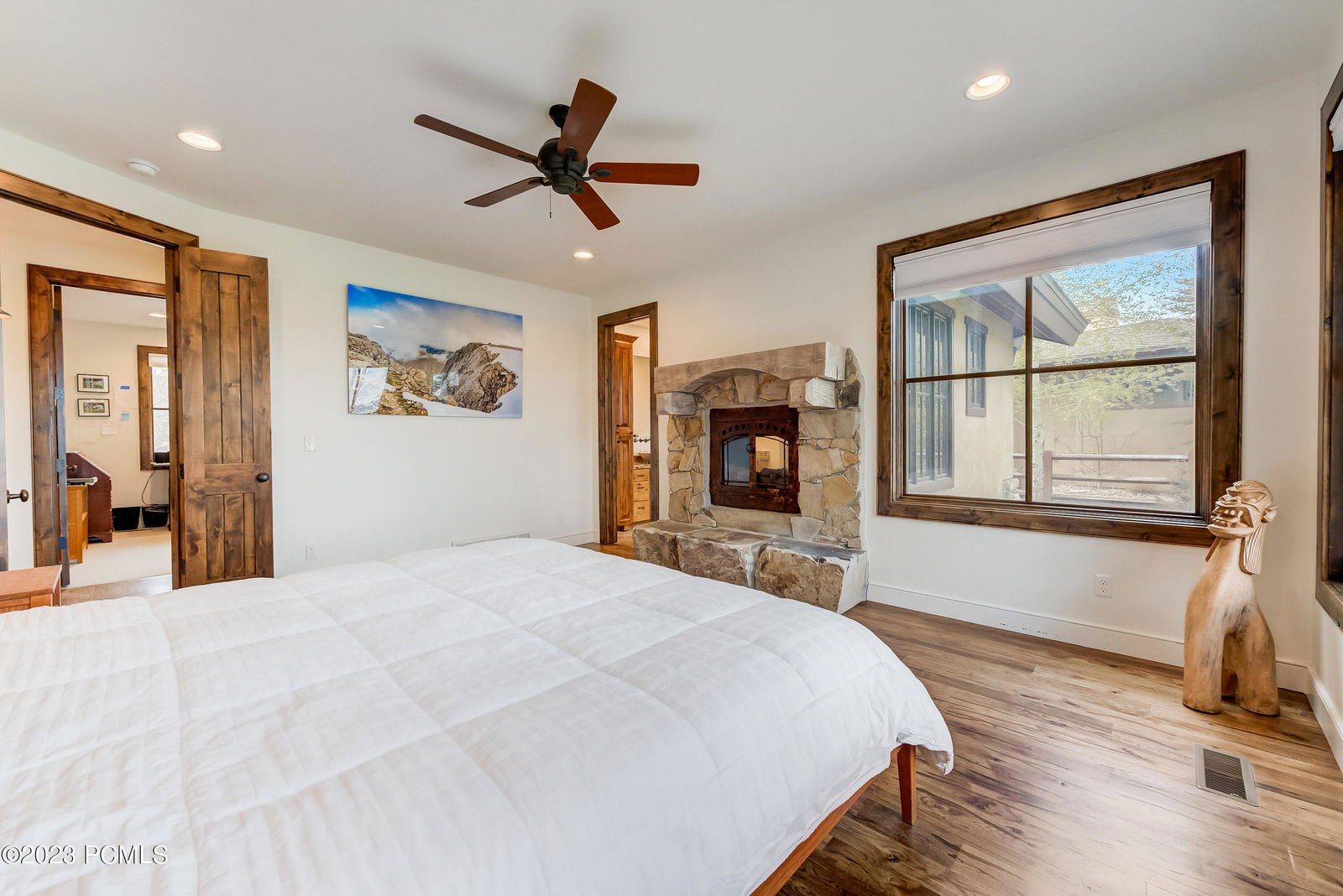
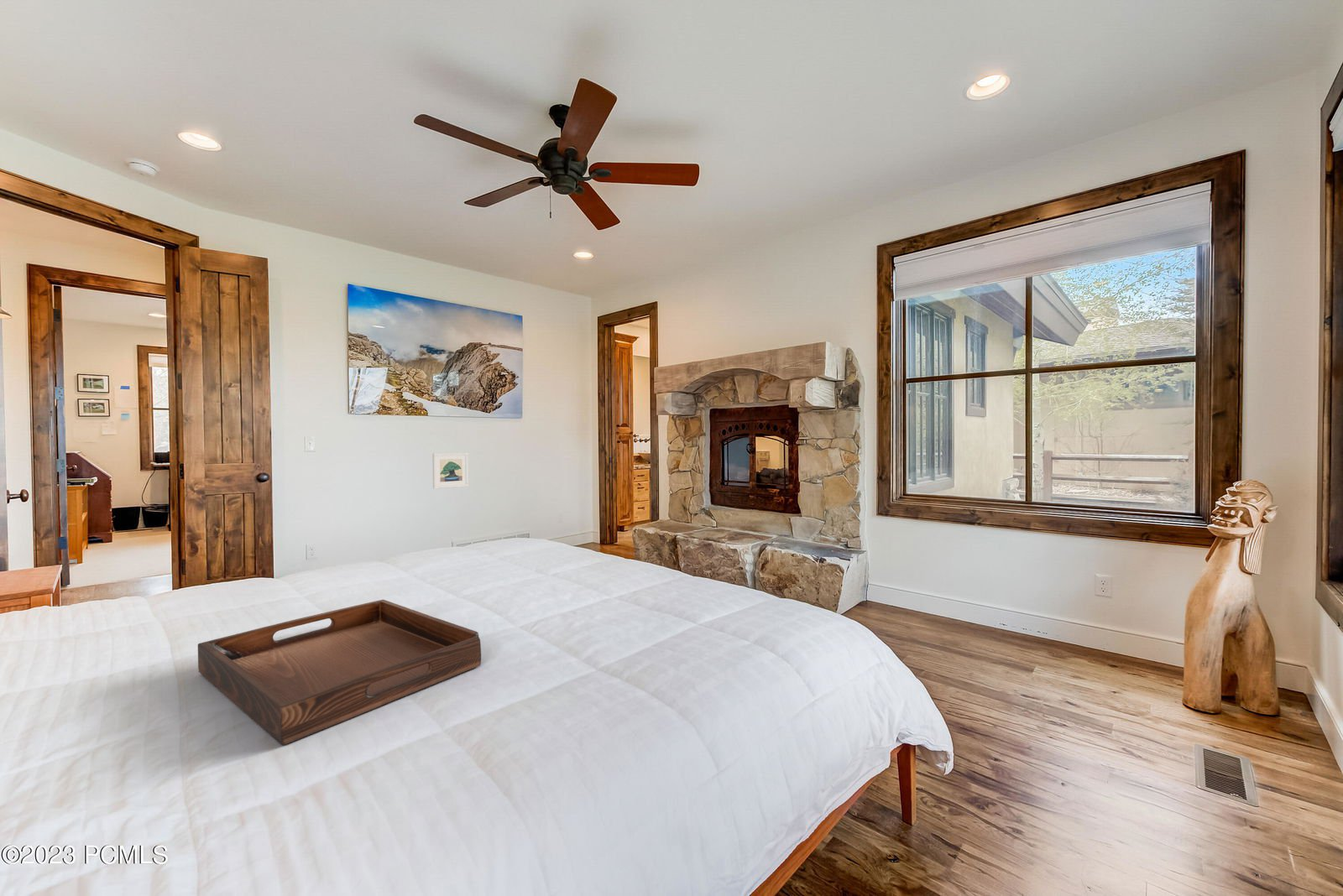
+ serving tray [197,599,482,746]
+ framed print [432,451,469,490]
